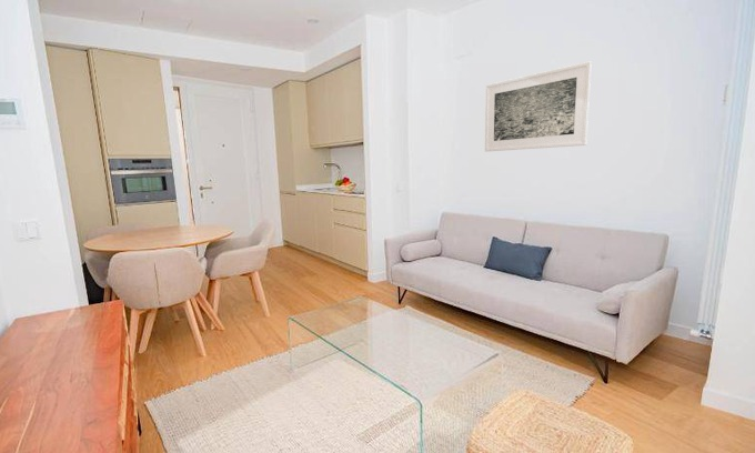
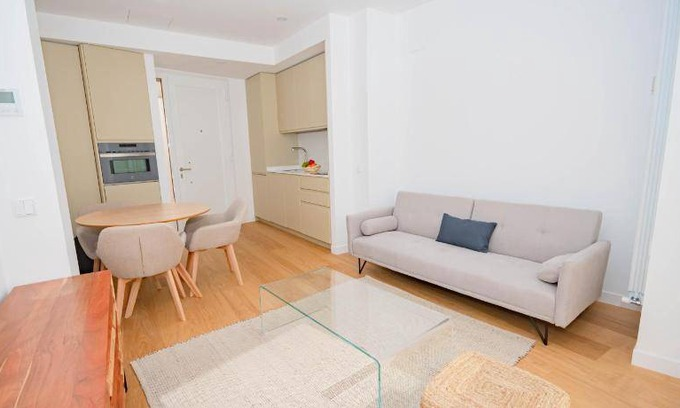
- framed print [484,61,593,152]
